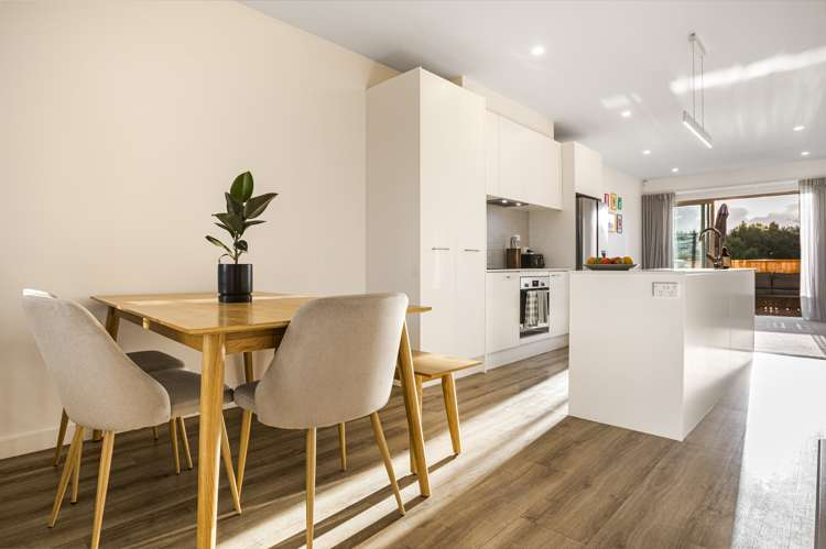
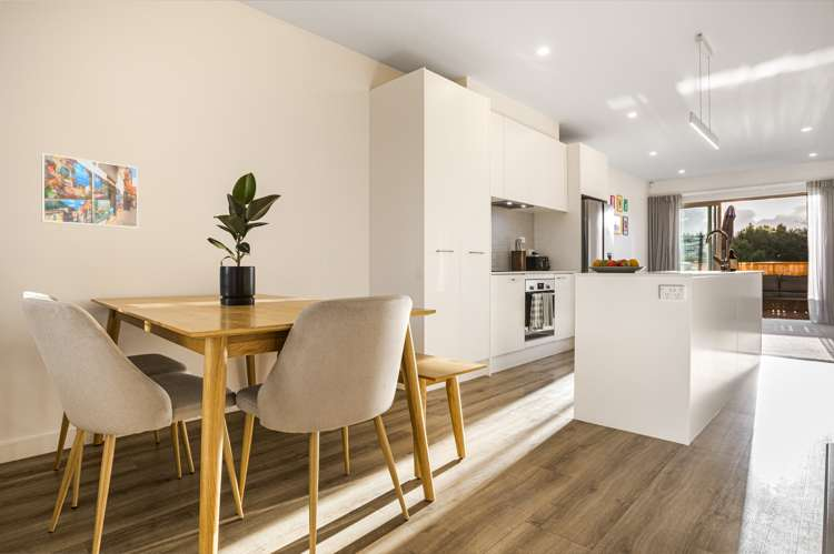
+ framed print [40,152,139,230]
